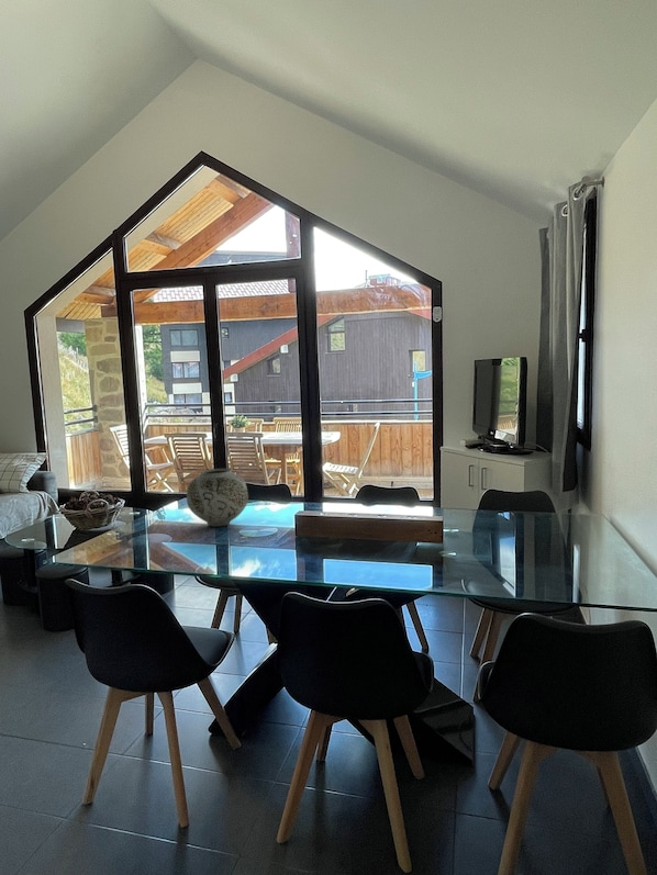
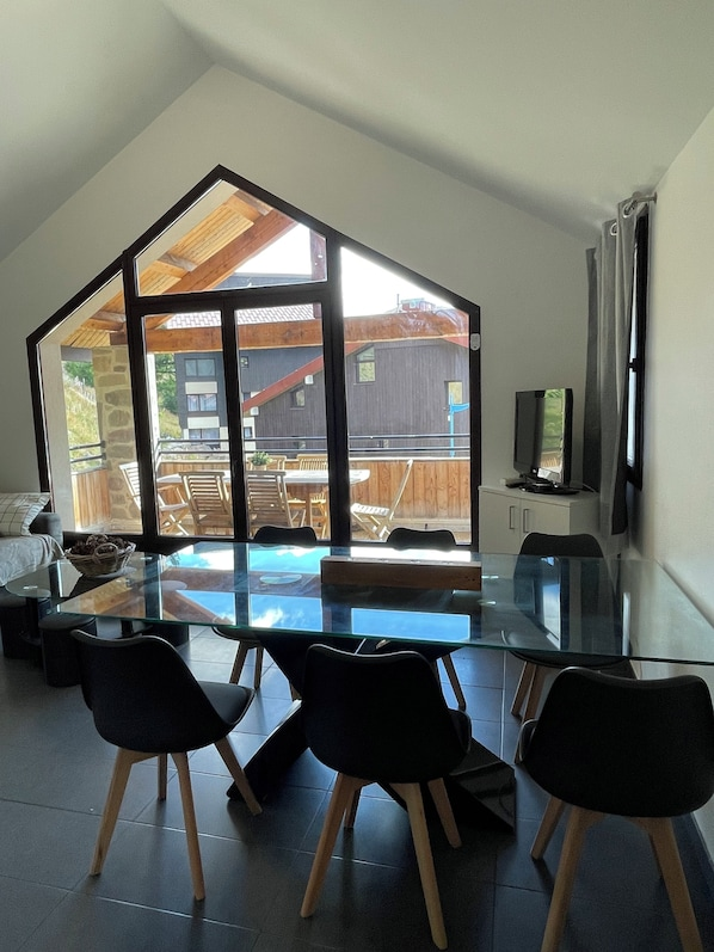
- vase [186,468,249,528]
